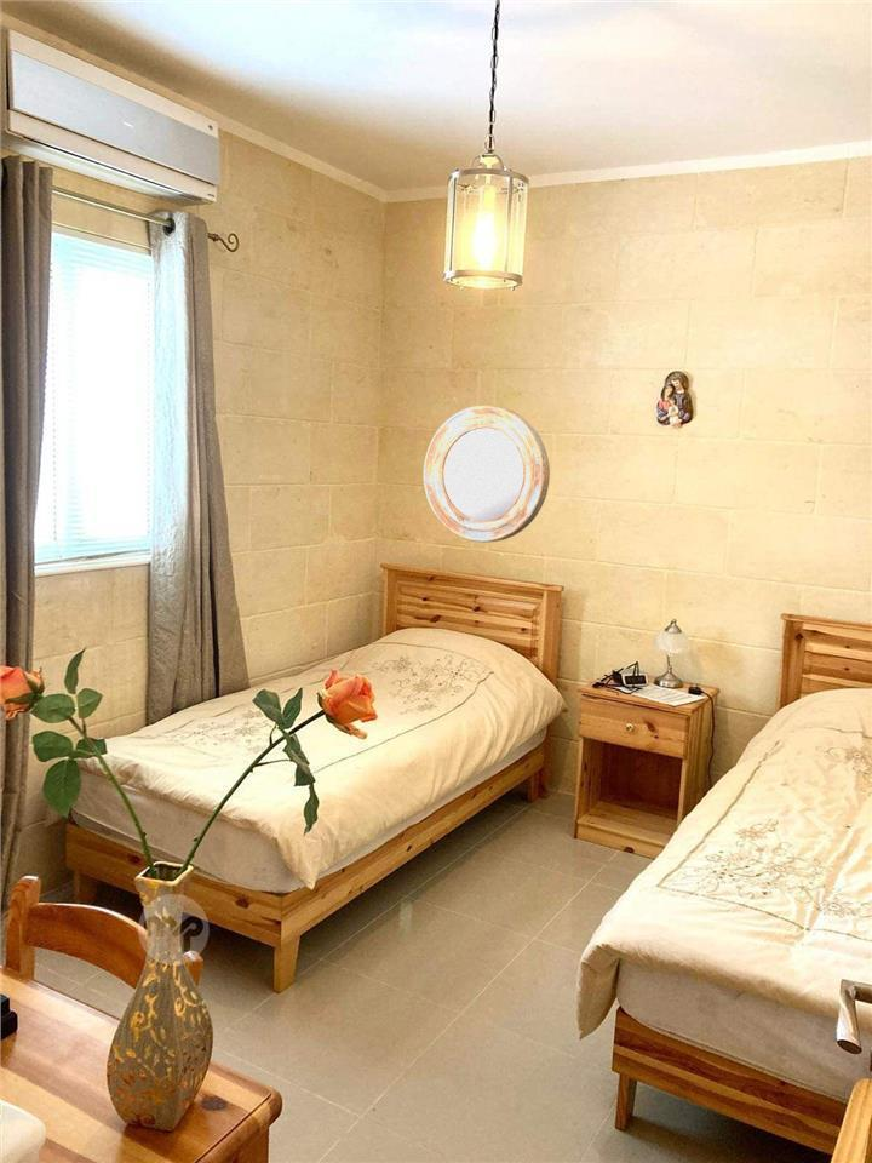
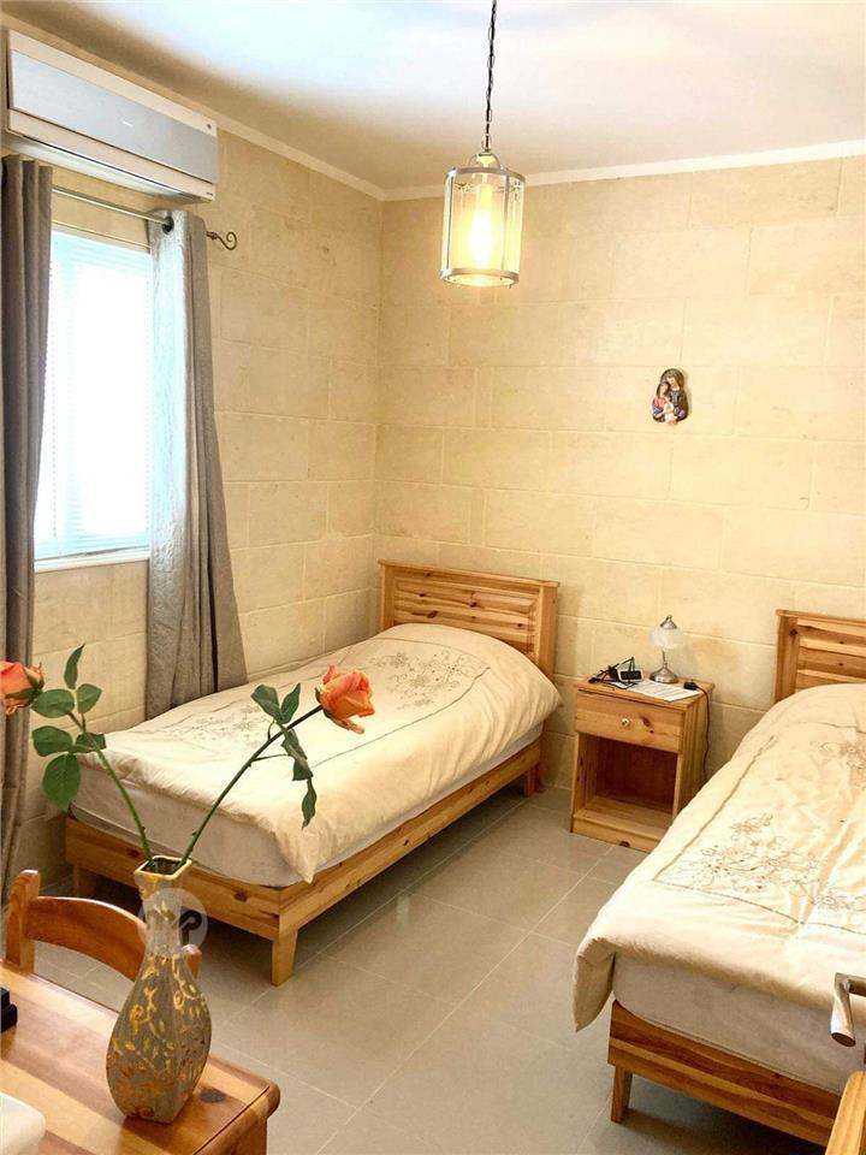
- home mirror [423,405,551,544]
